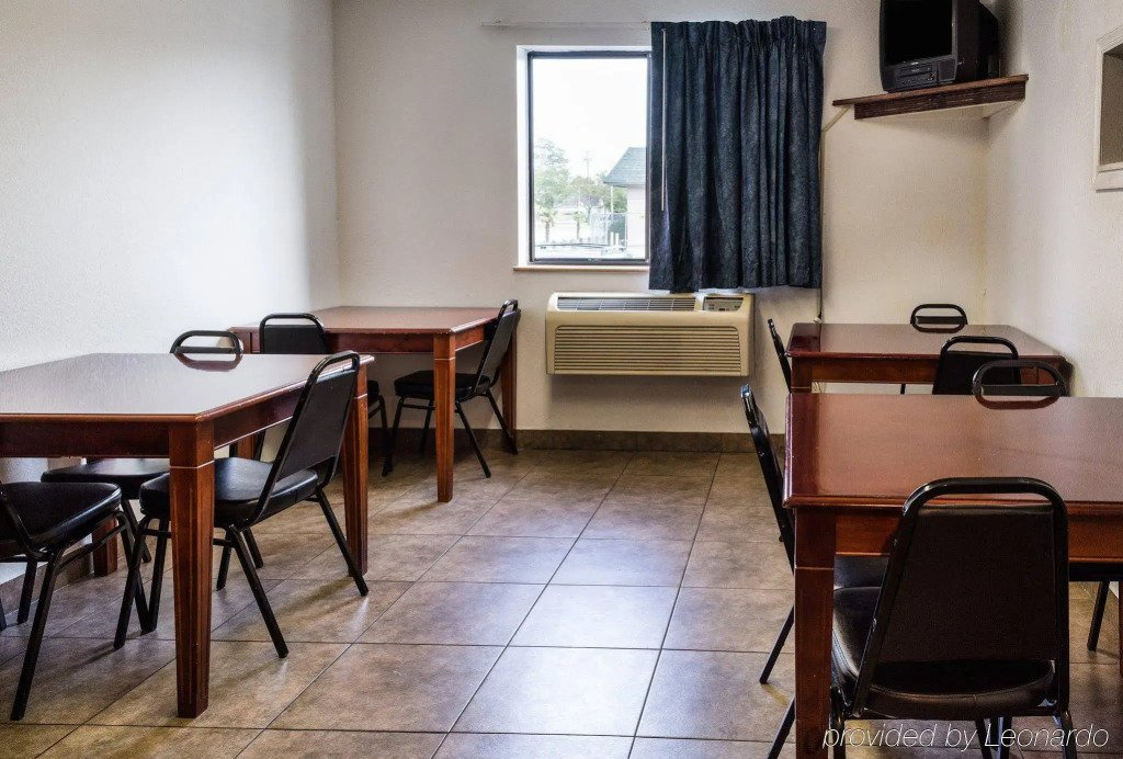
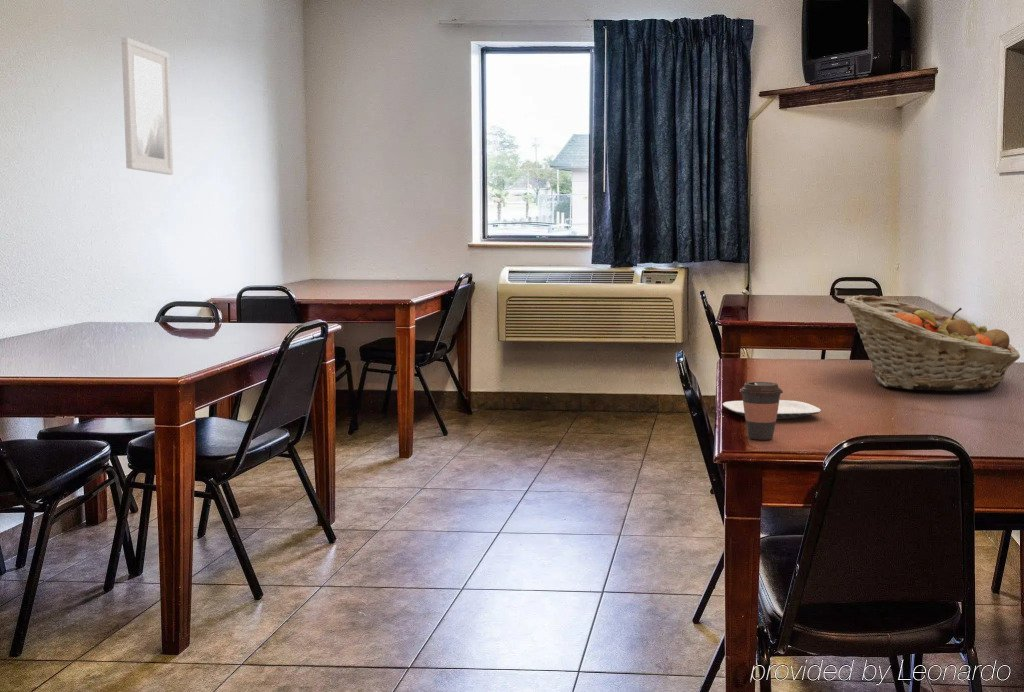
+ plate [721,399,822,420]
+ coffee cup [739,381,784,441]
+ fruit basket [843,294,1021,392]
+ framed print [121,36,174,176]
